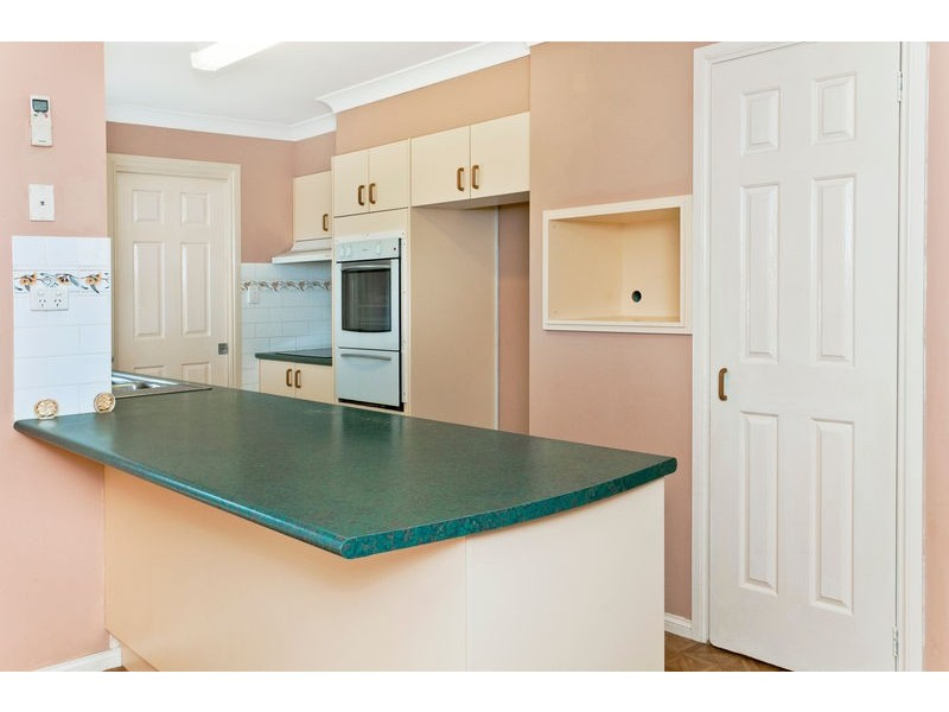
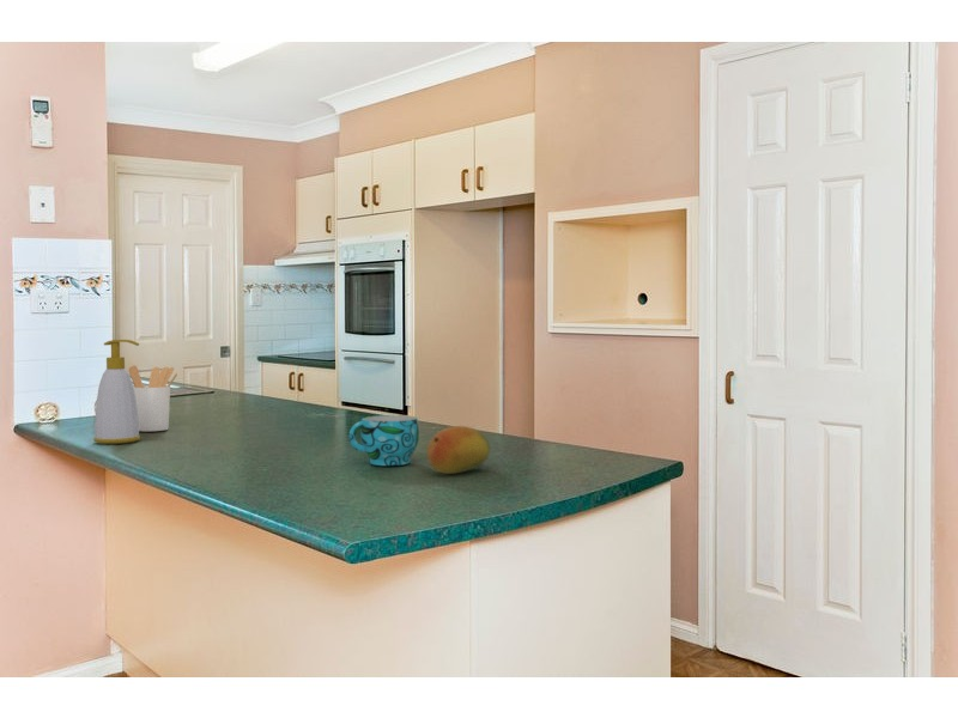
+ cup [347,414,420,467]
+ utensil holder [128,364,178,432]
+ fruit [426,425,491,475]
+ soap bottle [92,339,141,445]
